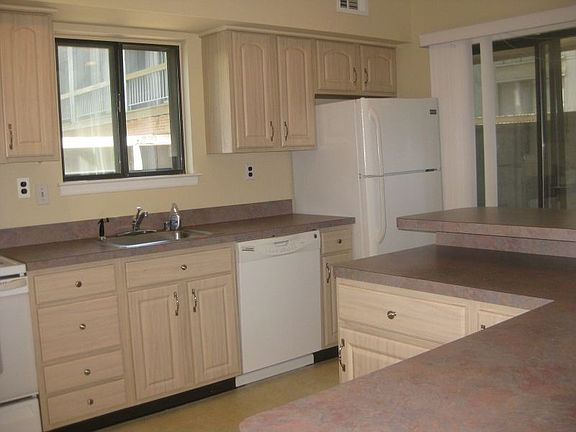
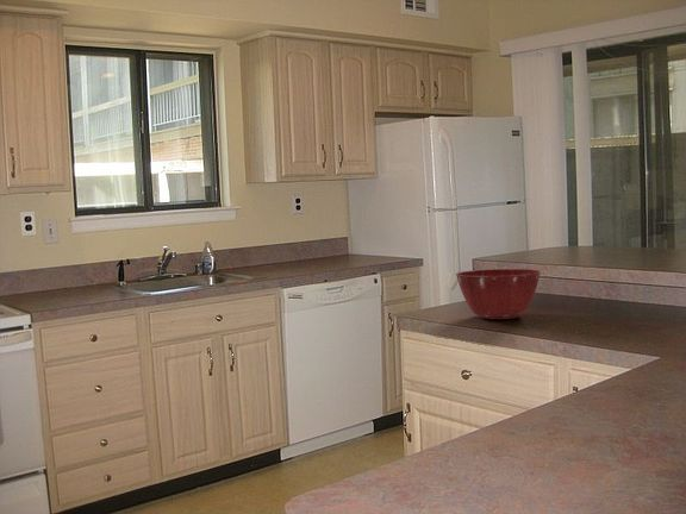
+ mixing bowl [455,268,542,320]
